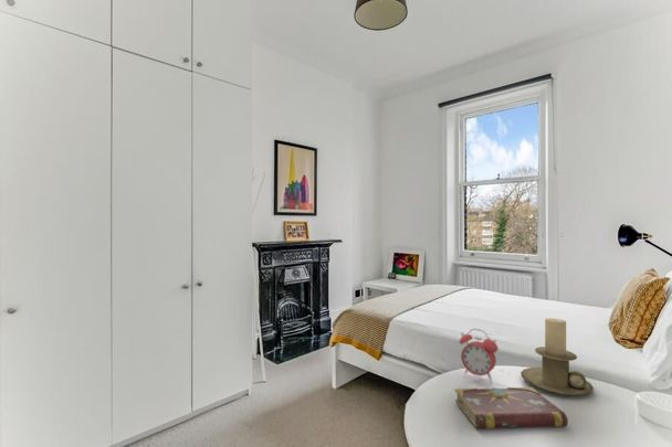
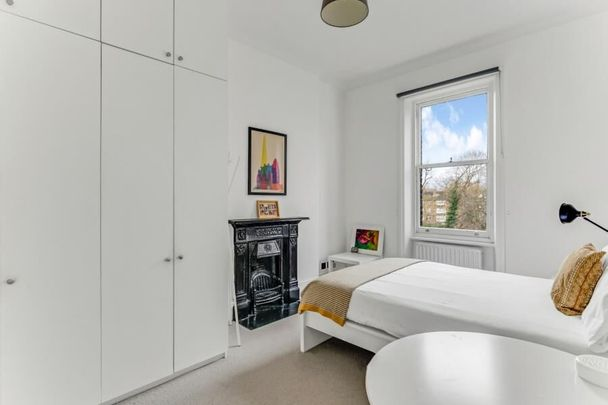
- book [454,386,569,430]
- alarm clock [459,328,500,383]
- candle holder [519,317,595,396]
